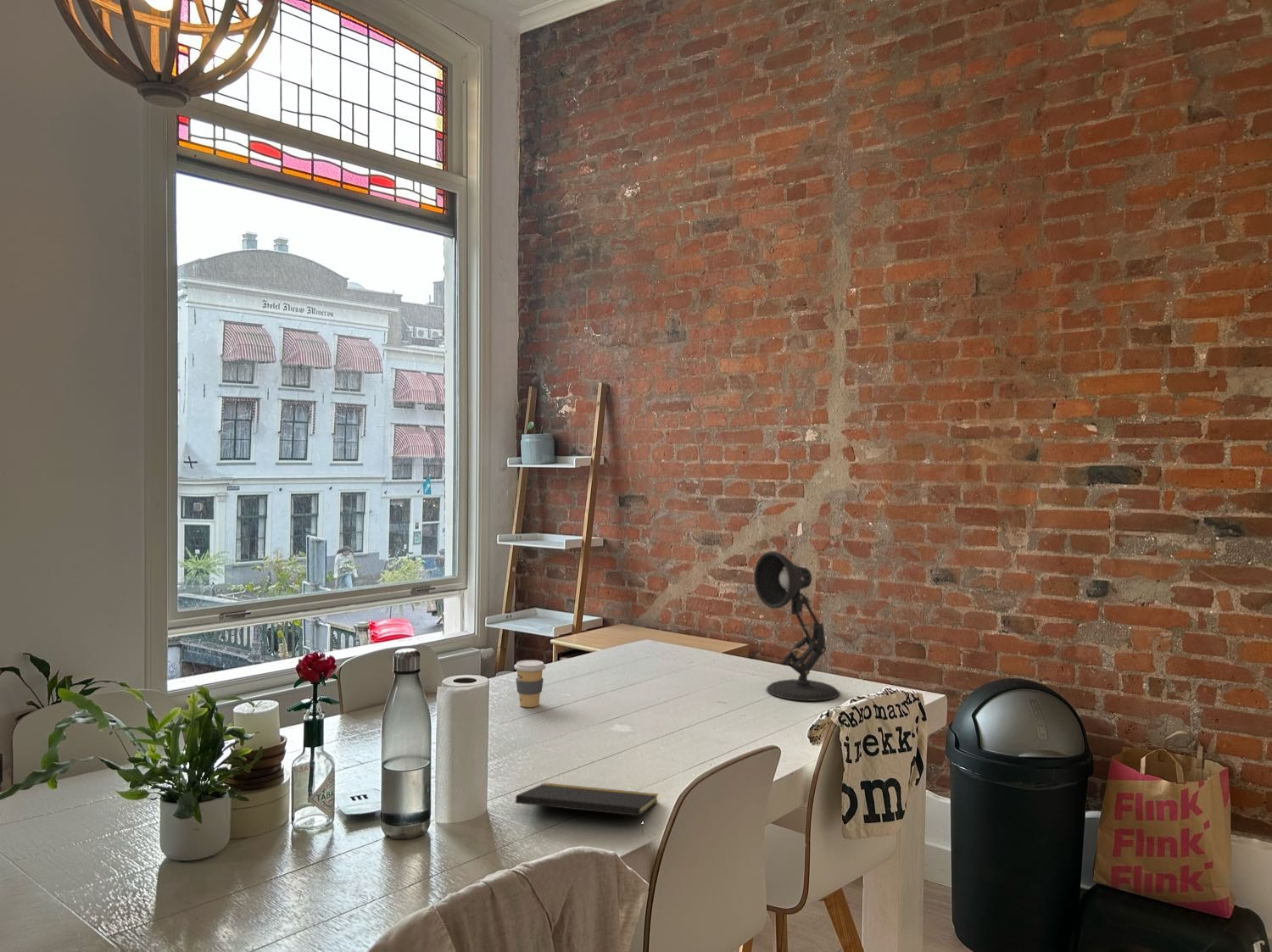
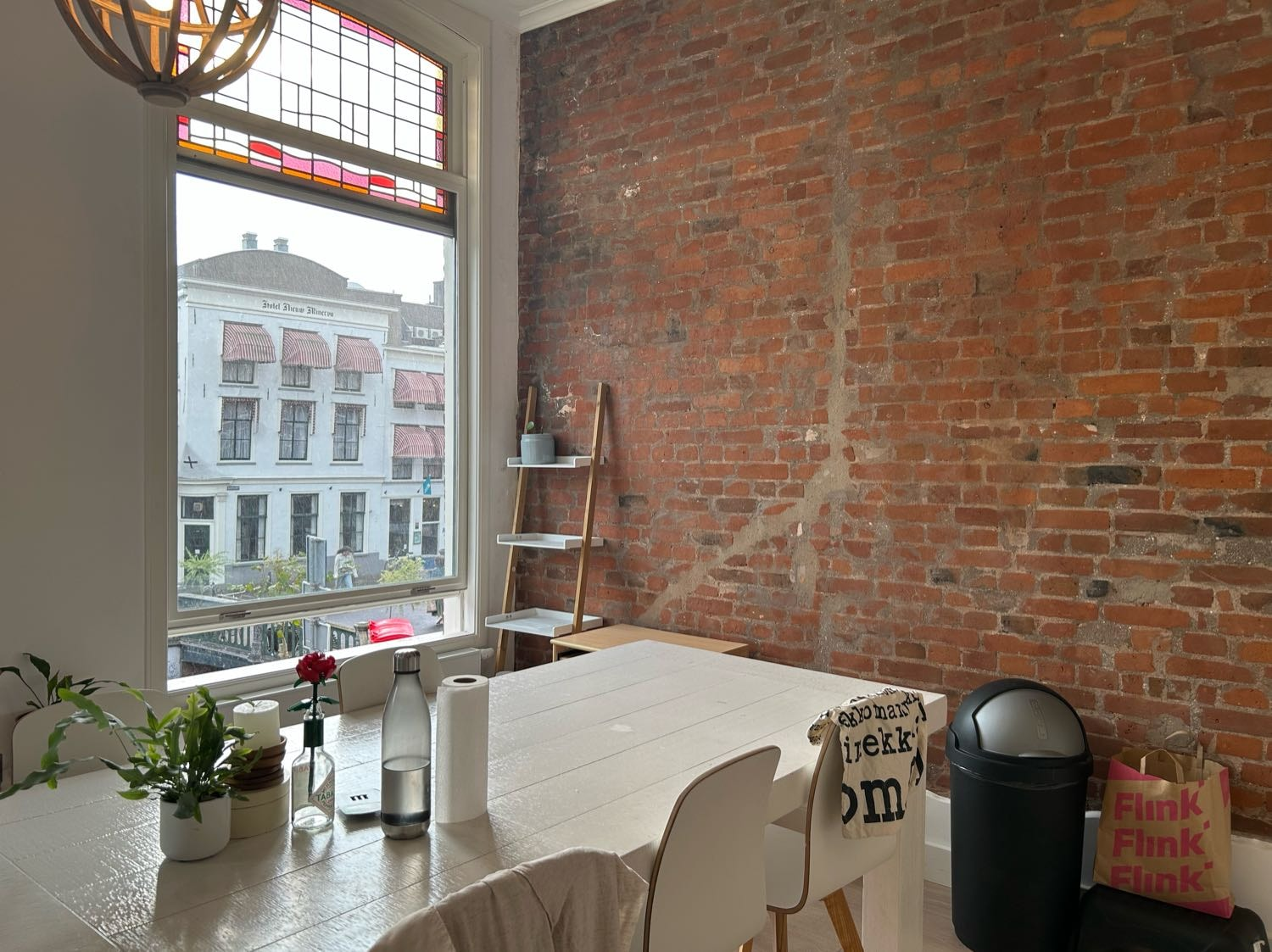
- notepad [515,782,659,835]
- coffee cup [514,660,547,708]
- desk lamp [753,550,840,702]
